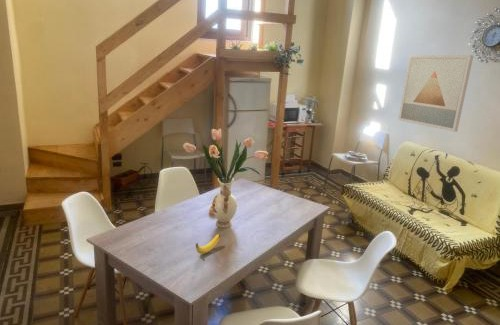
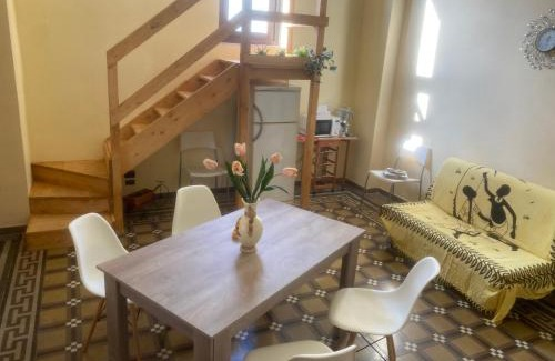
- wall art [397,54,474,133]
- banana [195,233,221,255]
